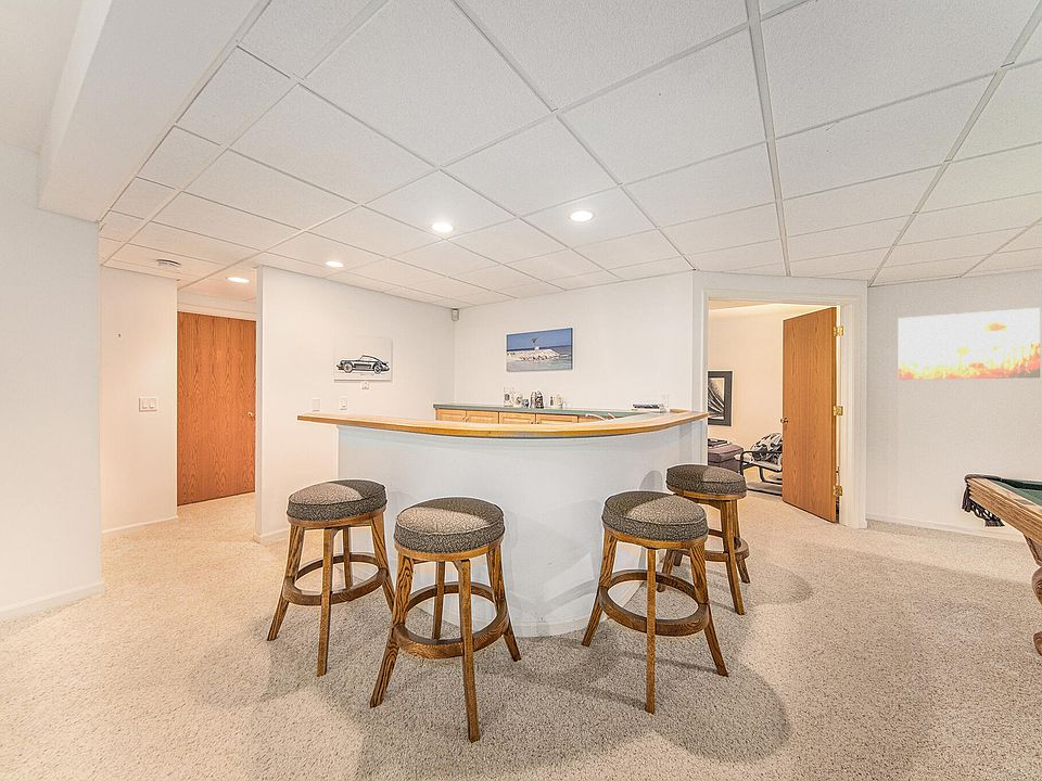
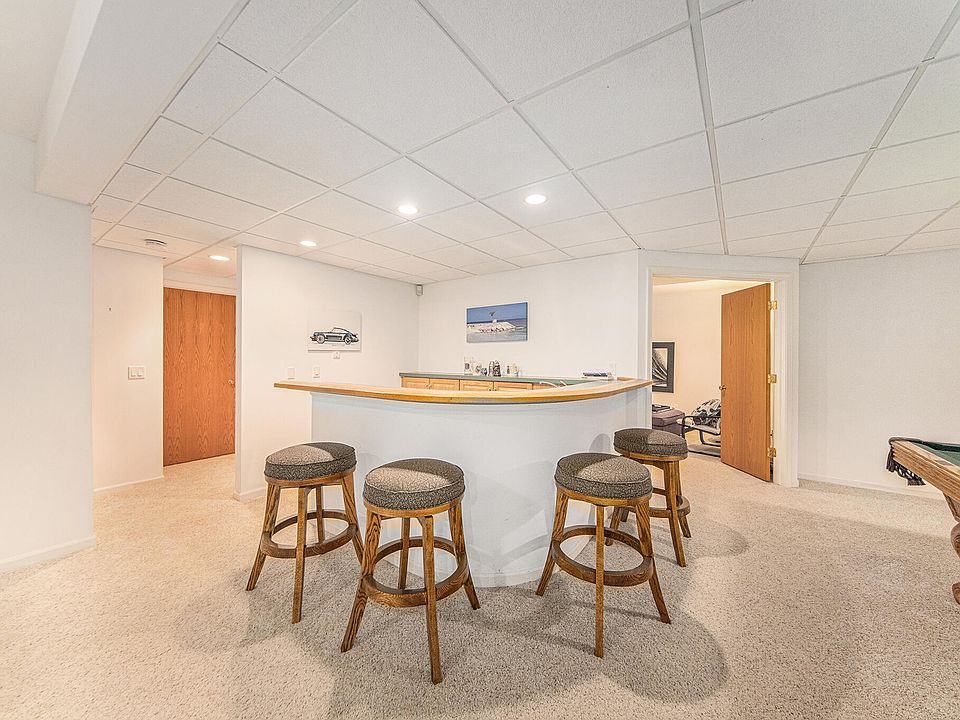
- wall art [897,307,1041,381]
